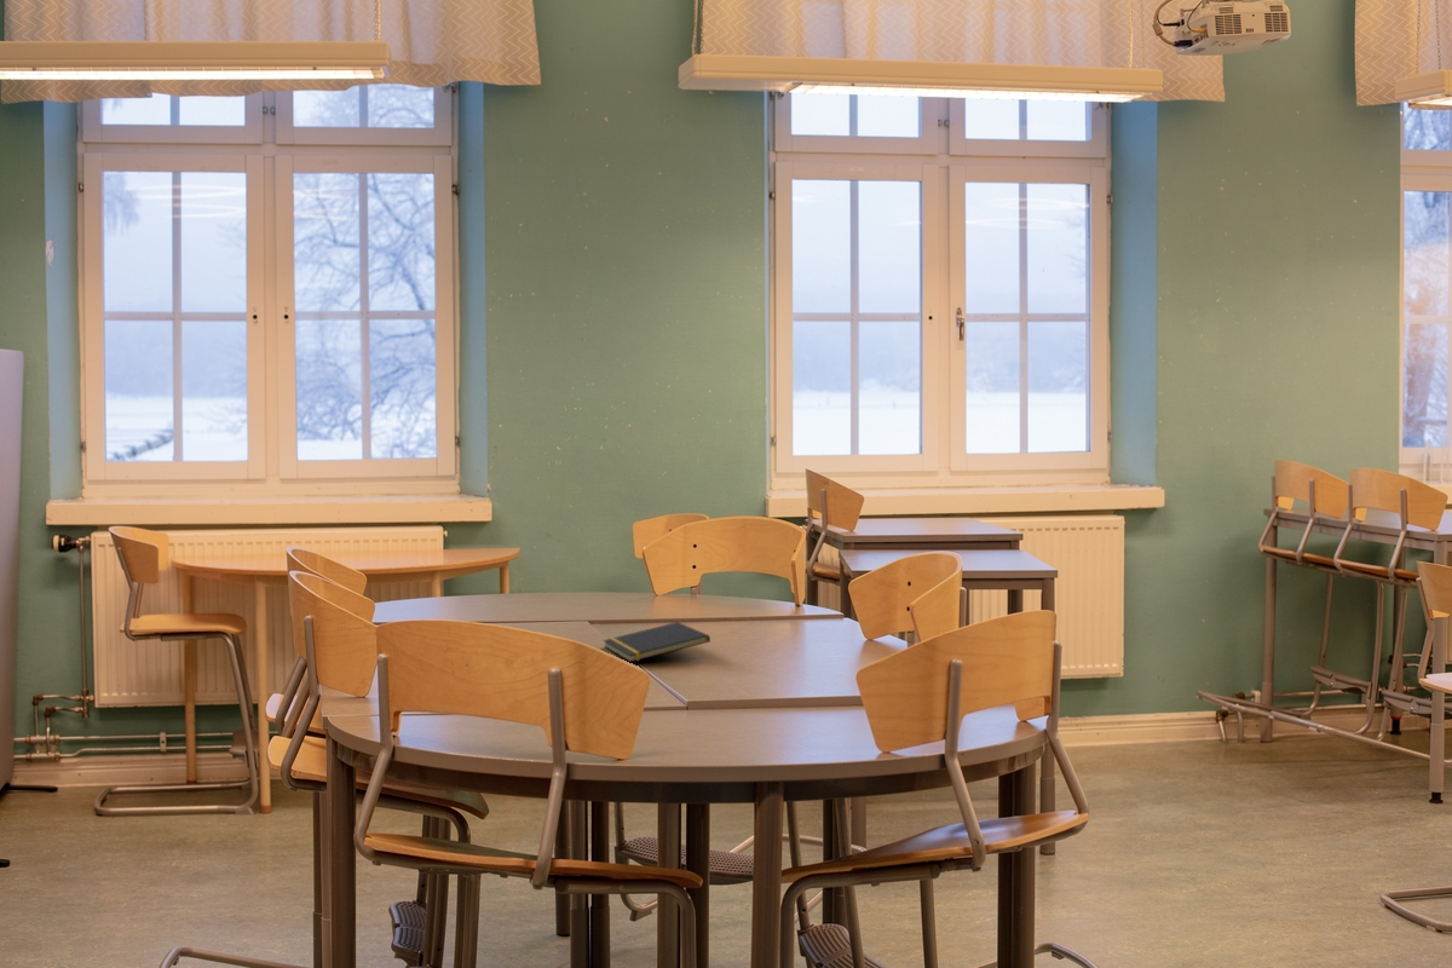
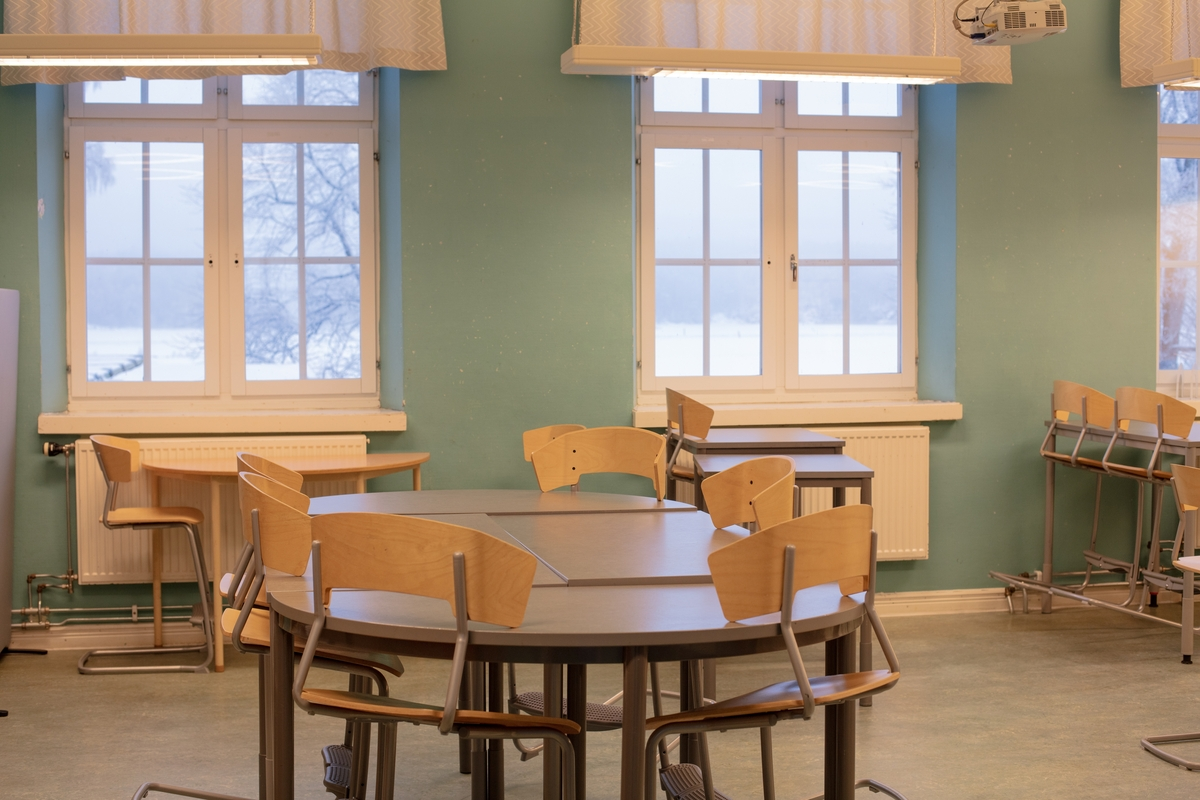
- notepad [603,621,711,663]
